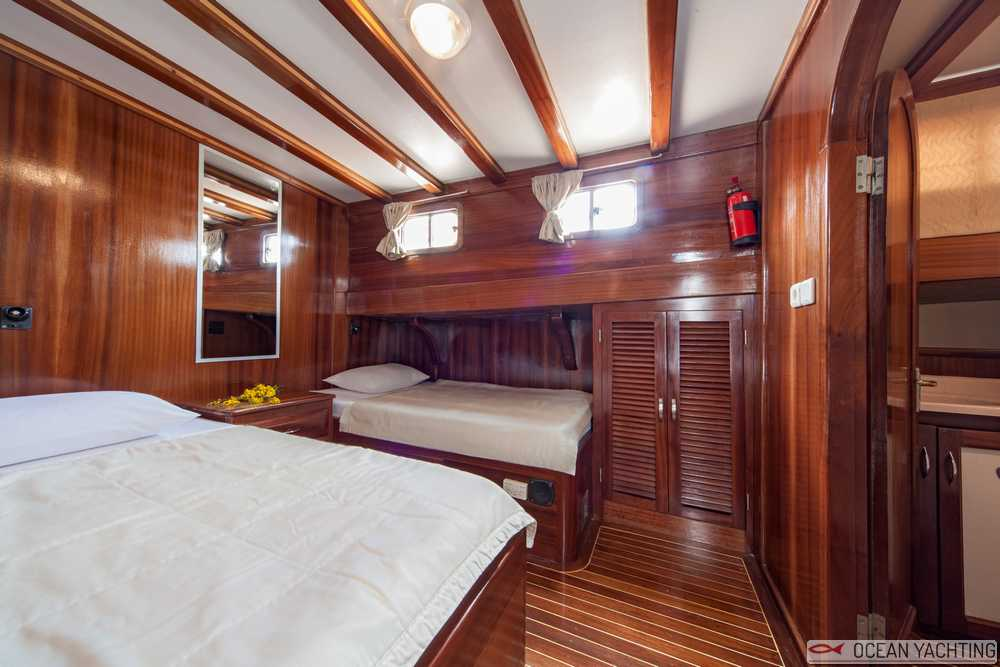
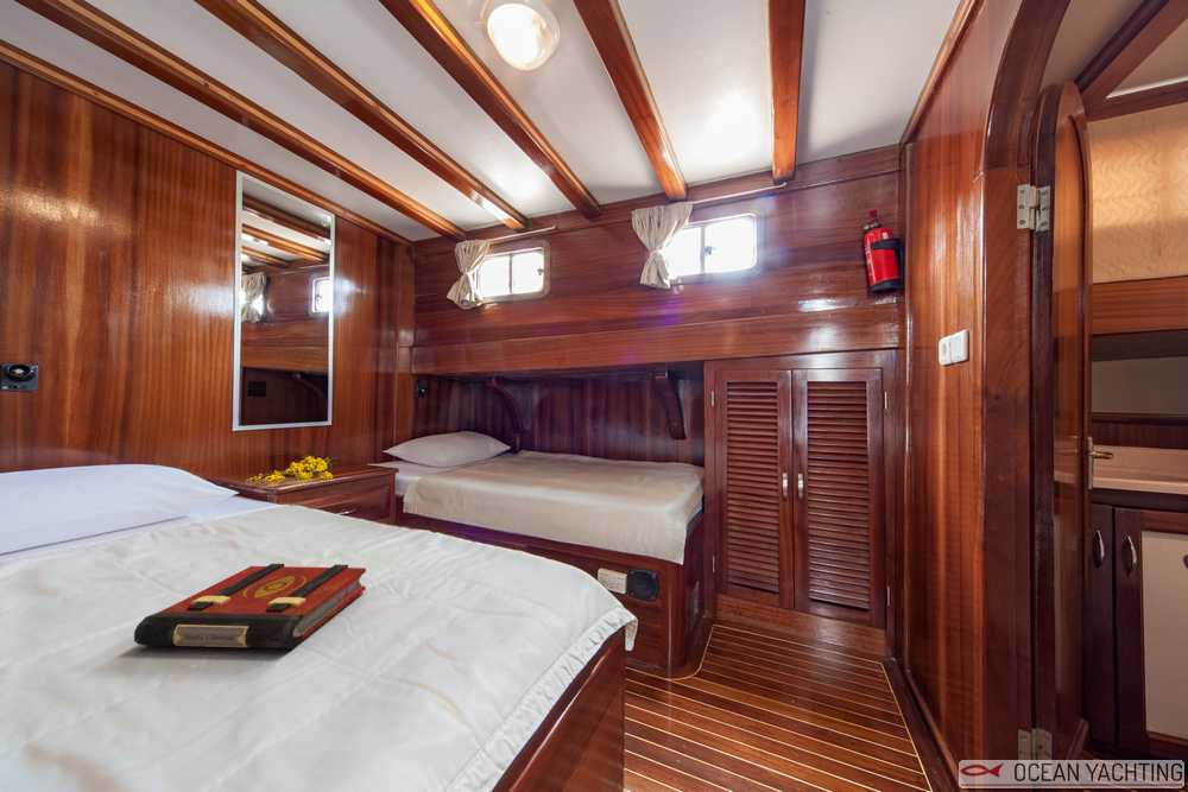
+ book [133,563,367,650]
